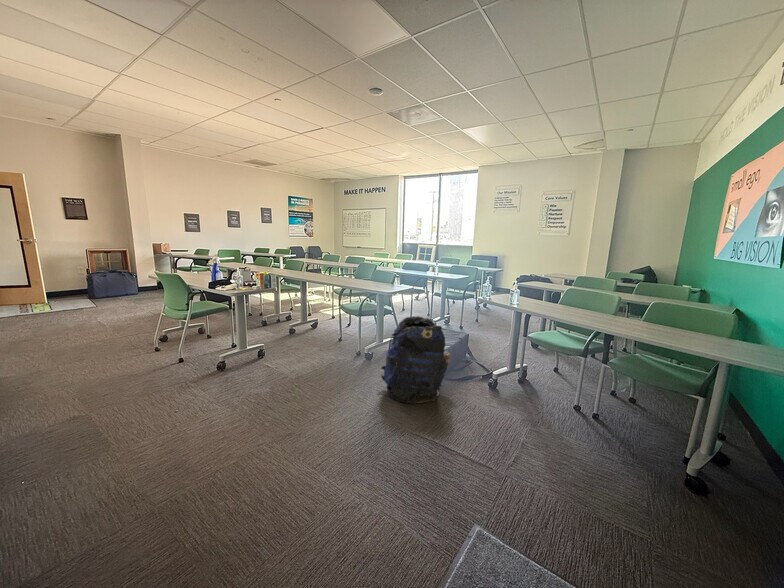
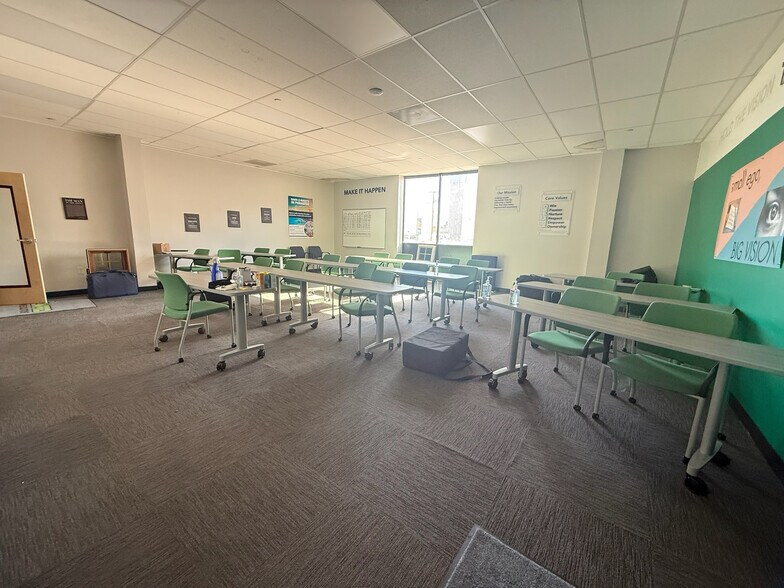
- backpack [380,315,451,404]
